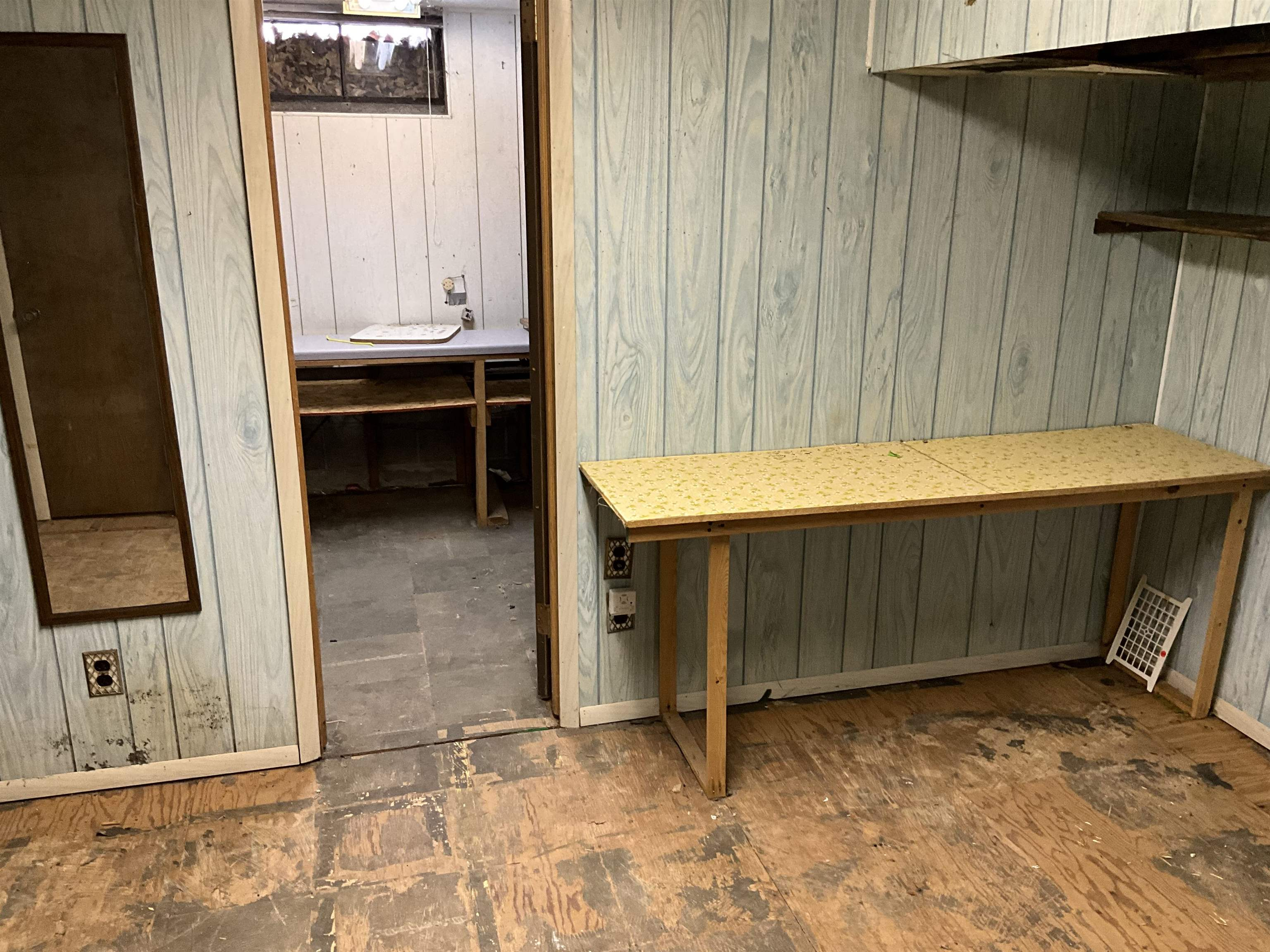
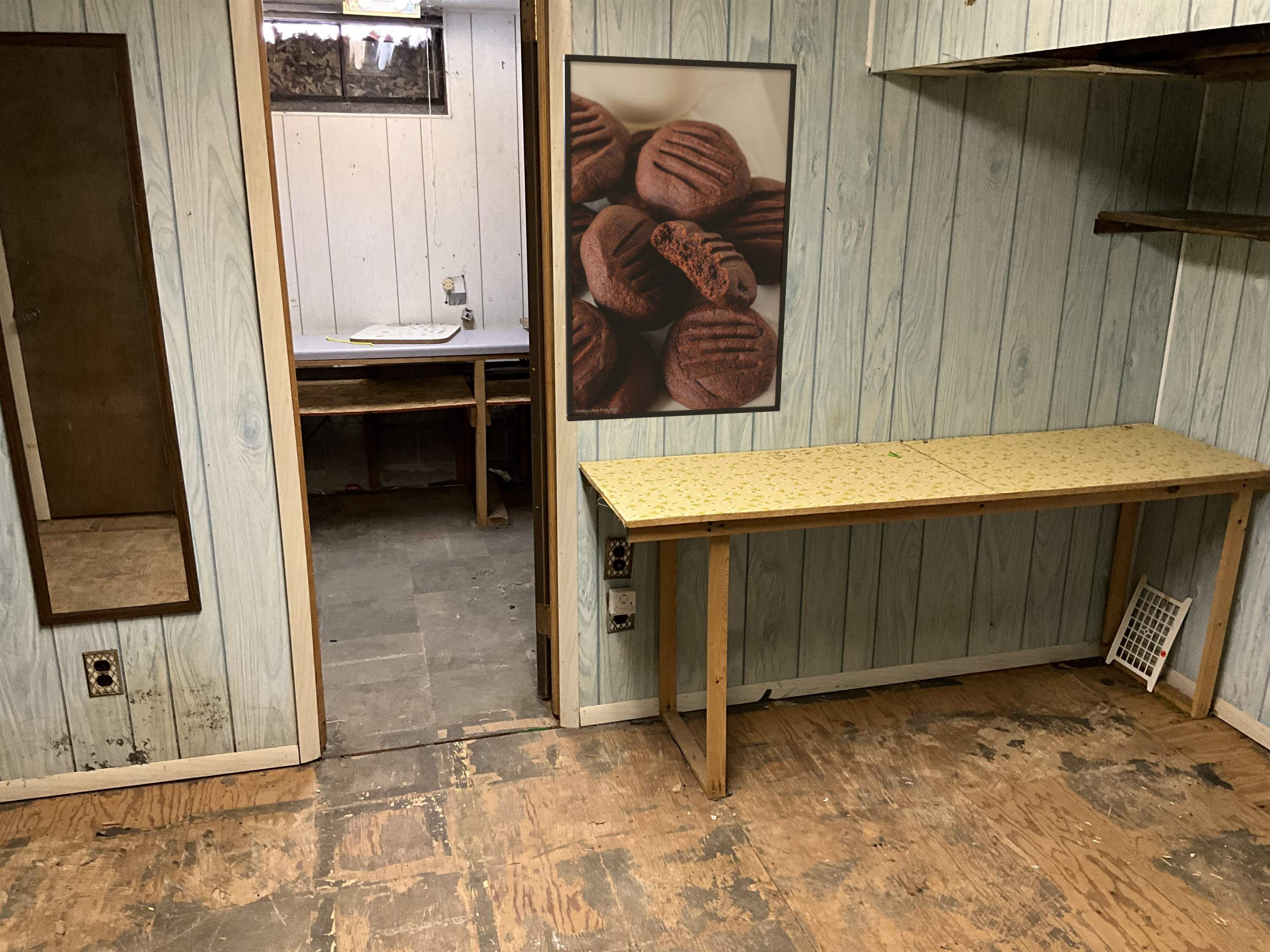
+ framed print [563,54,797,422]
